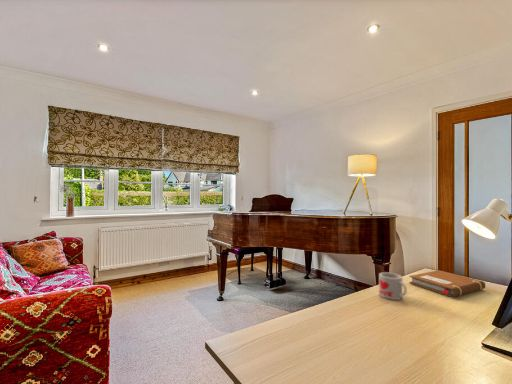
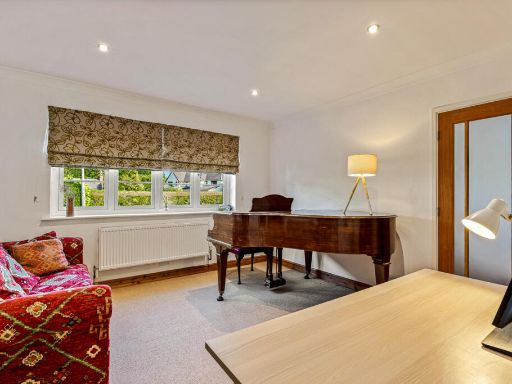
- mug [378,271,408,301]
- notebook [408,269,486,298]
